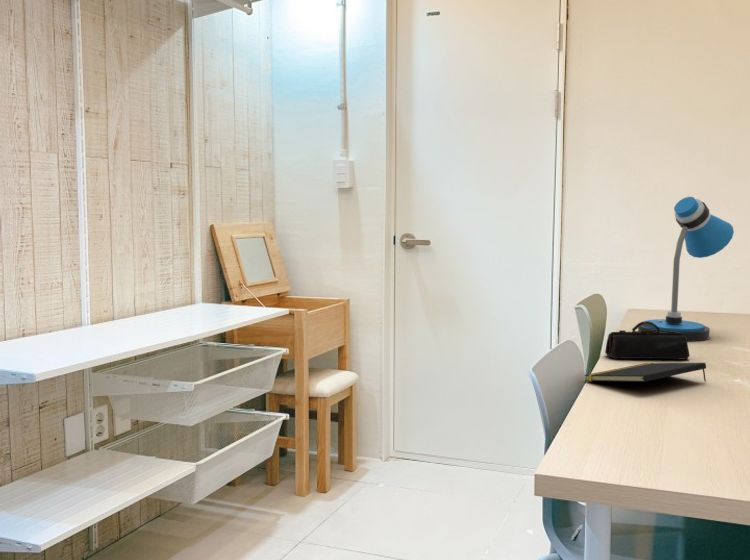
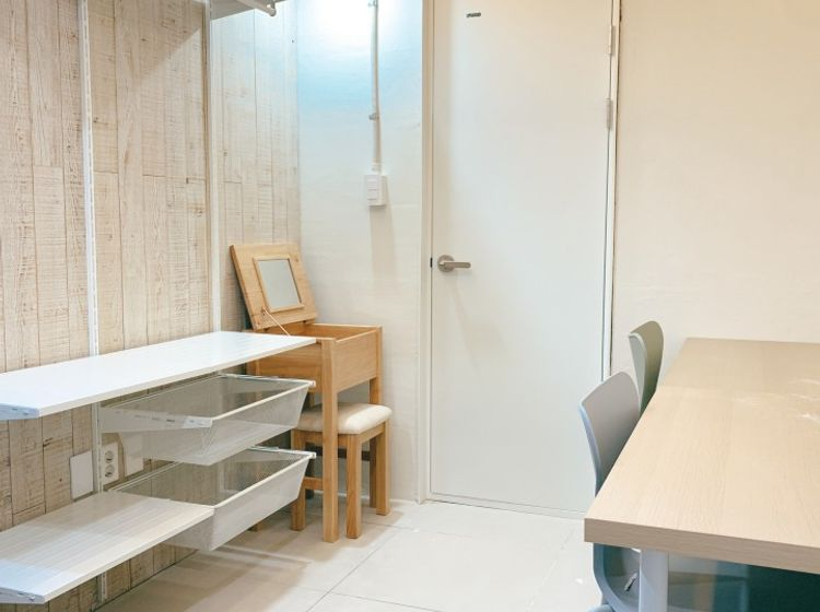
- desk lamp [637,196,735,342]
- pencil case [604,320,691,361]
- notepad [584,362,707,383]
